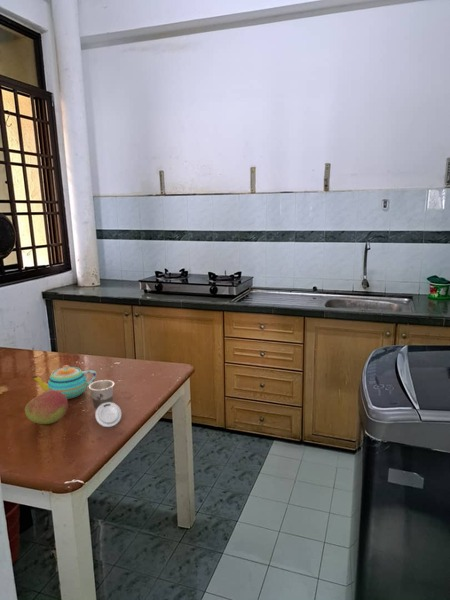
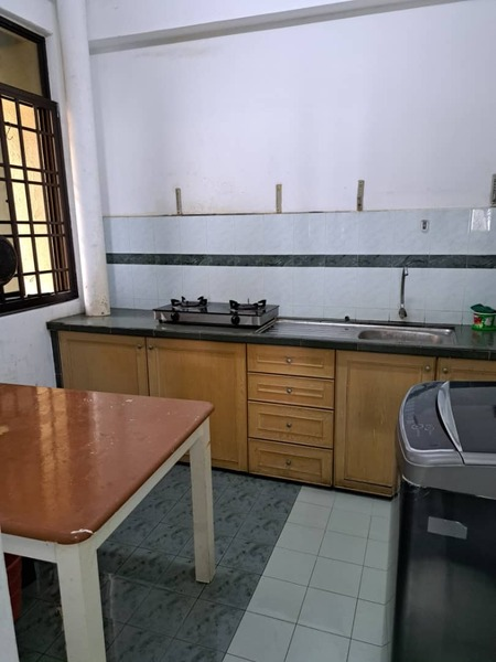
- fruit [24,390,73,425]
- cup [88,379,122,428]
- teapot [30,364,97,400]
